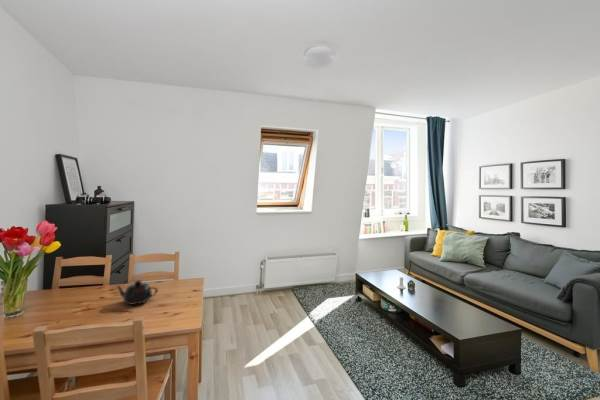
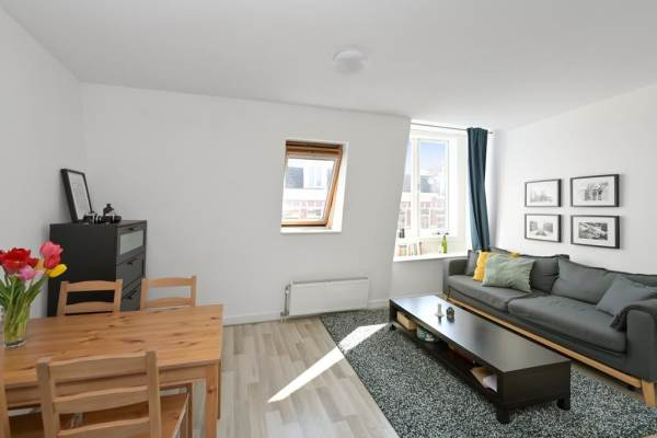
- teapot [115,279,159,306]
